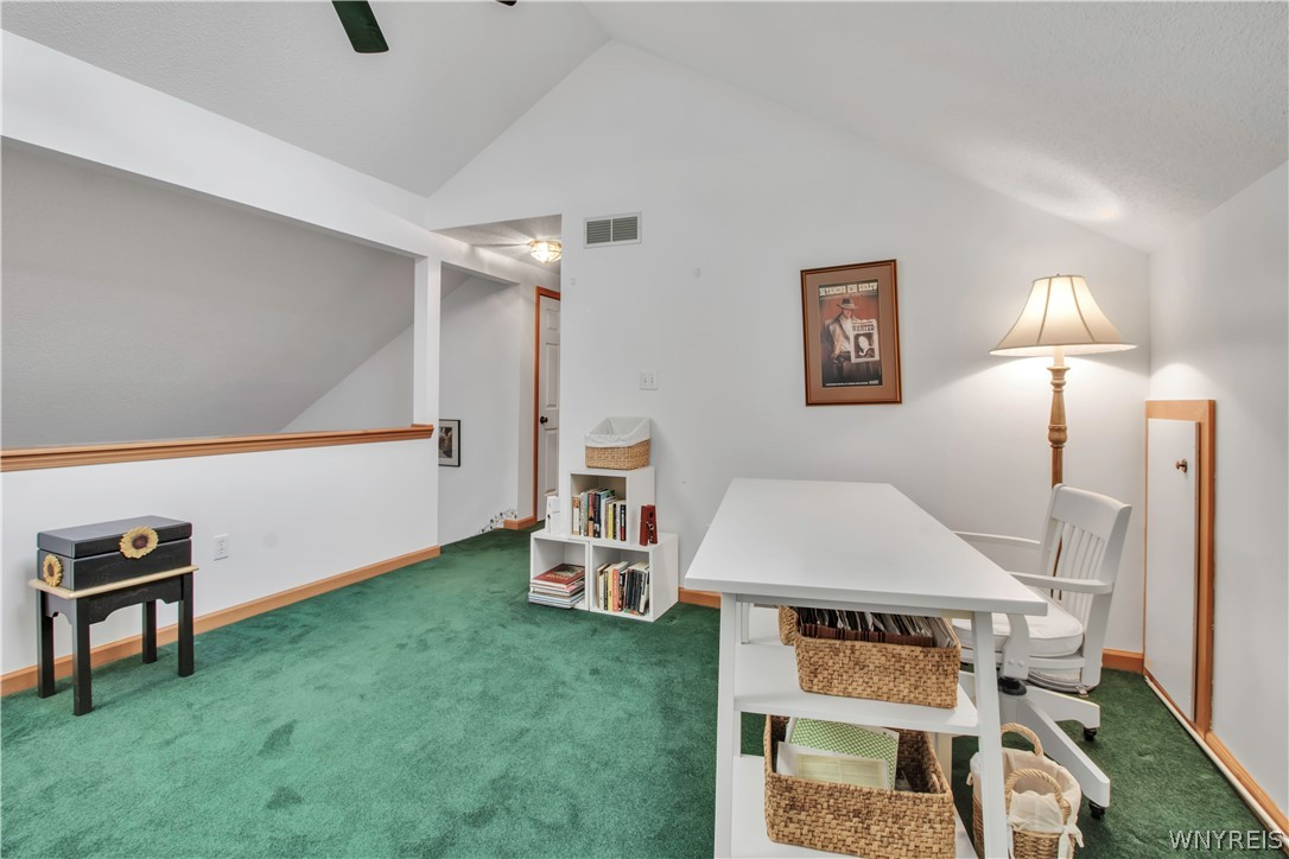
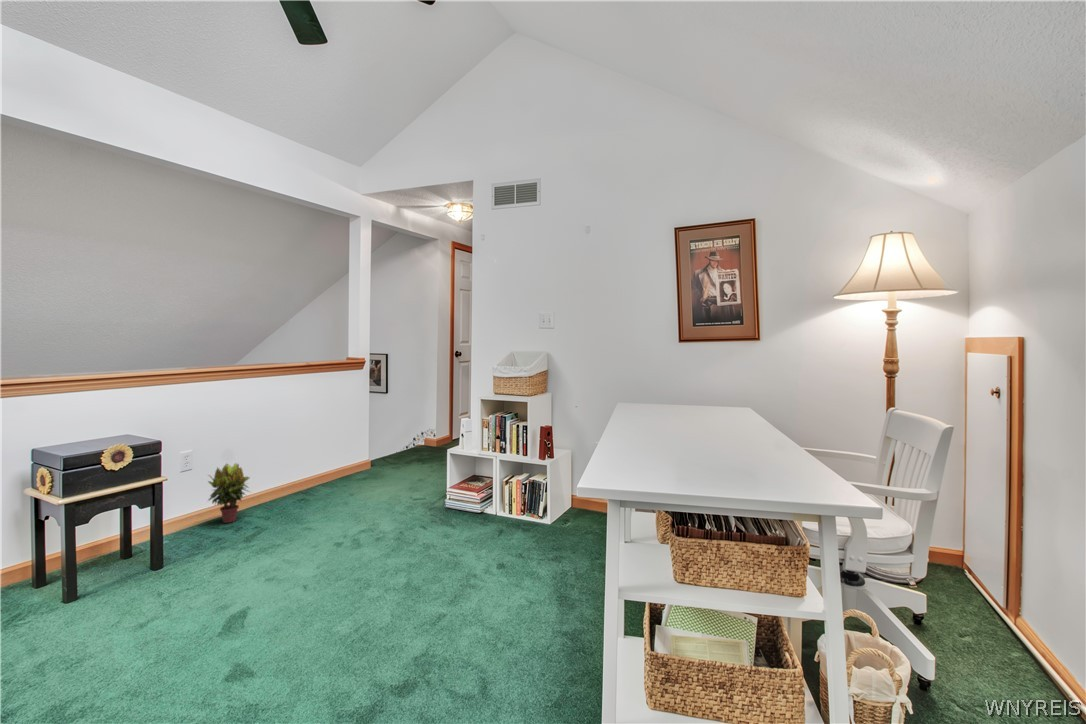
+ potted plant [206,462,253,524]
